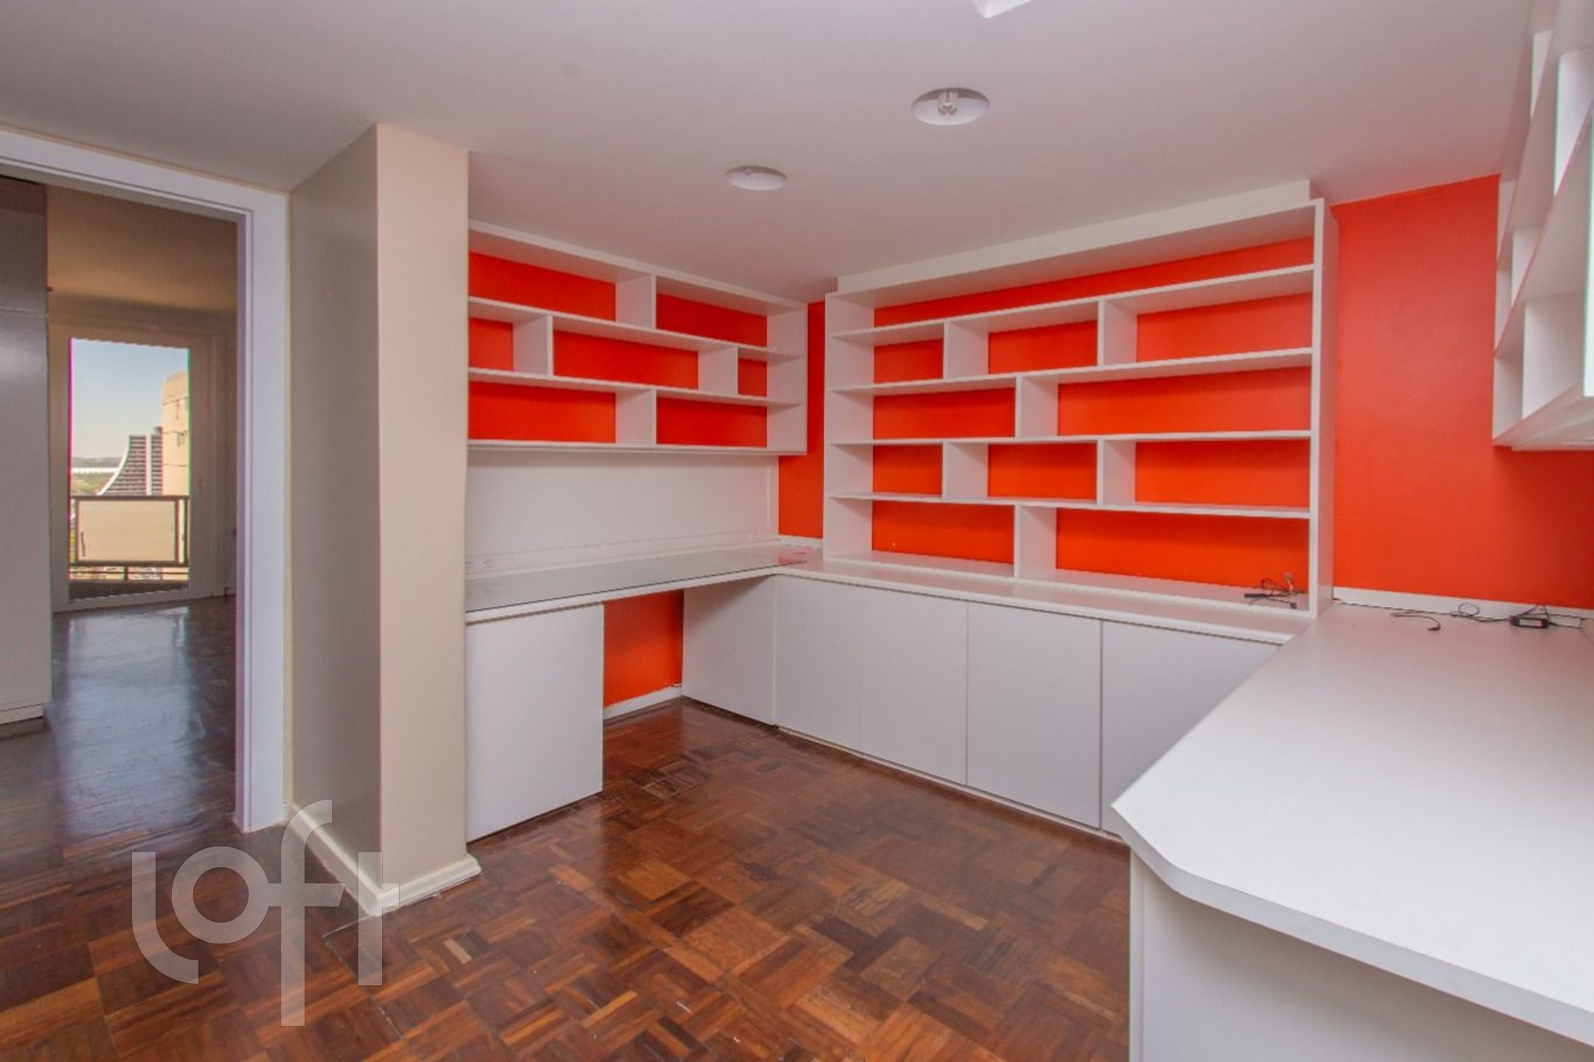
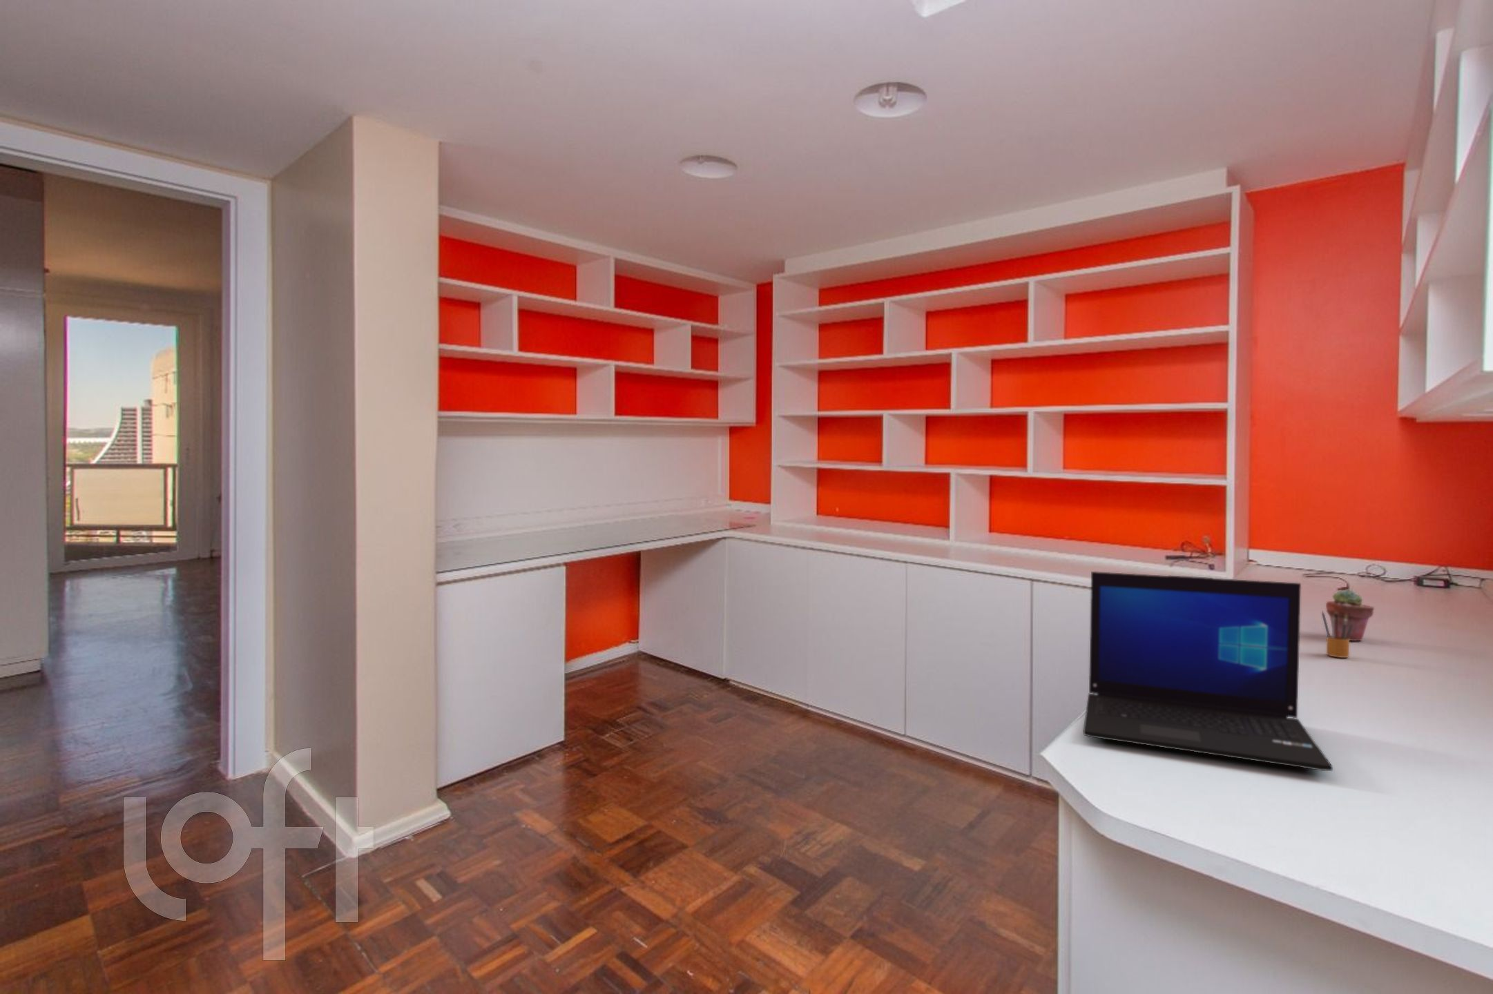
+ pencil box [1321,610,1353,659]
+ laptop [1082,571,1333,772]
+ potted succulent [1325,589,1375,641]
